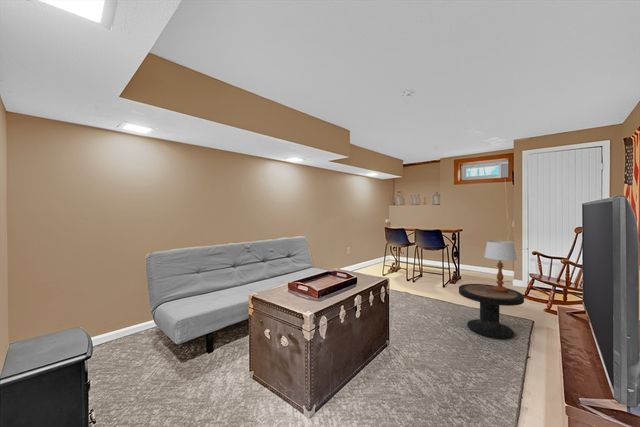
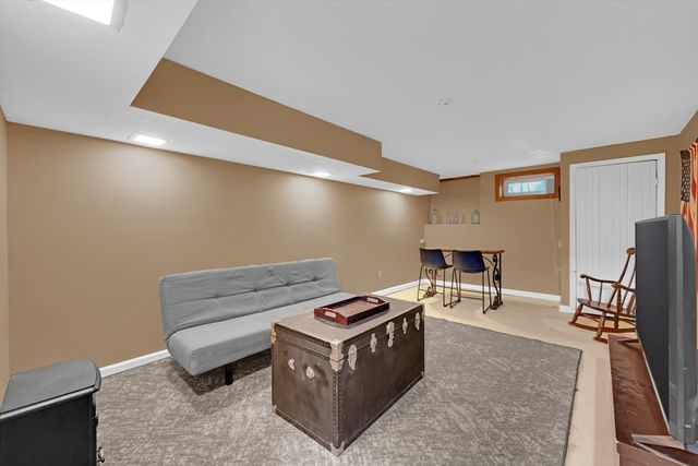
- side table [458,283,525,340]
- table lamp [483,240,518,292]
